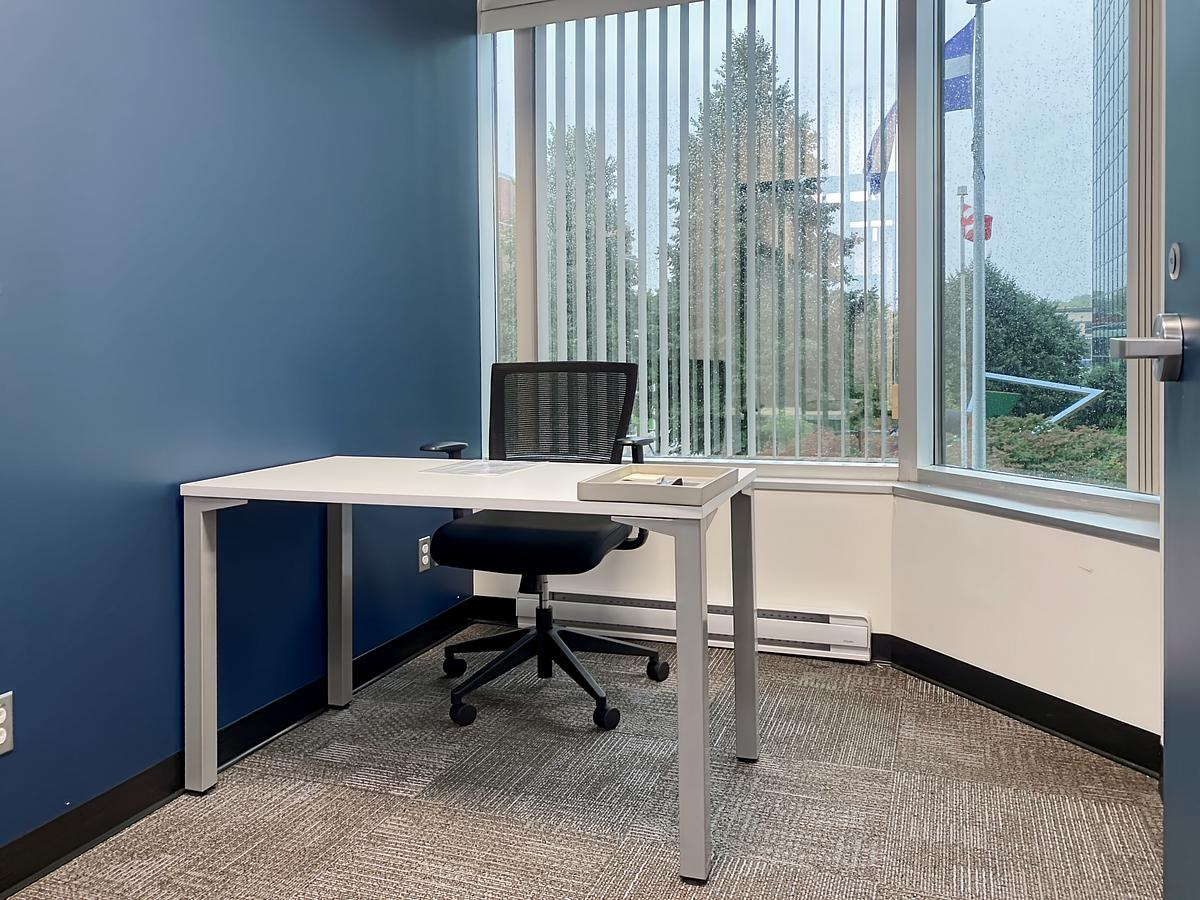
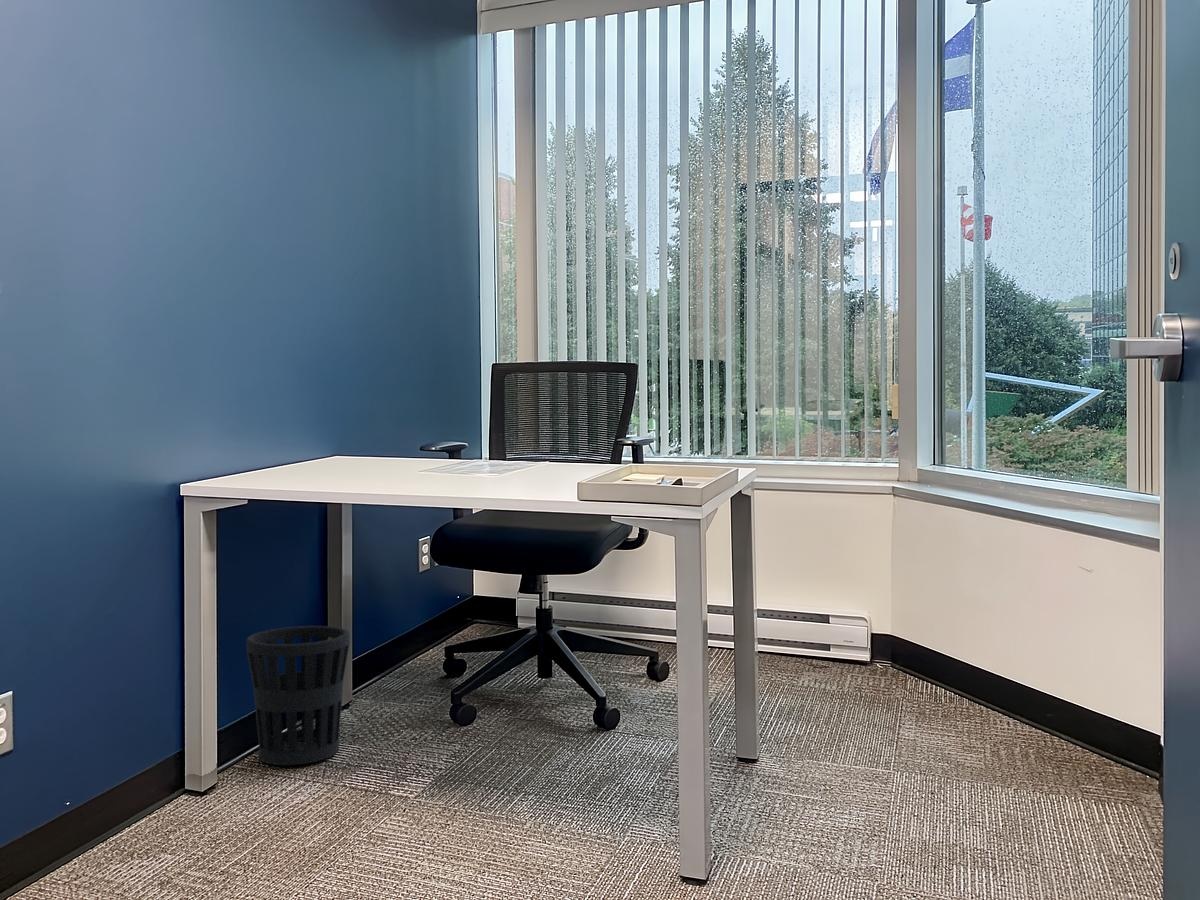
+ wastebasket [245,625,351,766]
